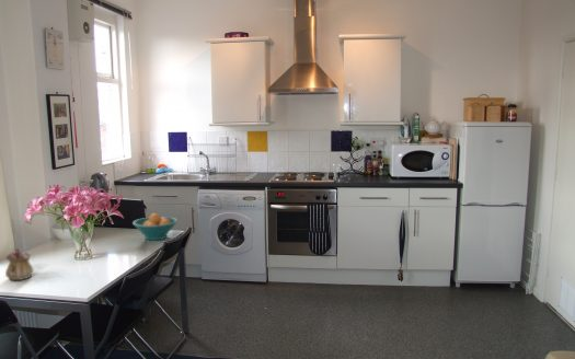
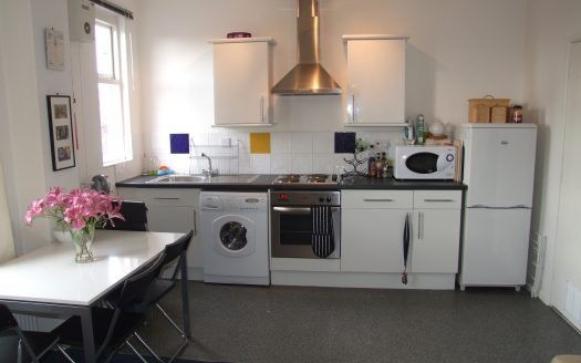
- teapot [4,247,35,282]
- fruit bowl [131,212,179,242]
